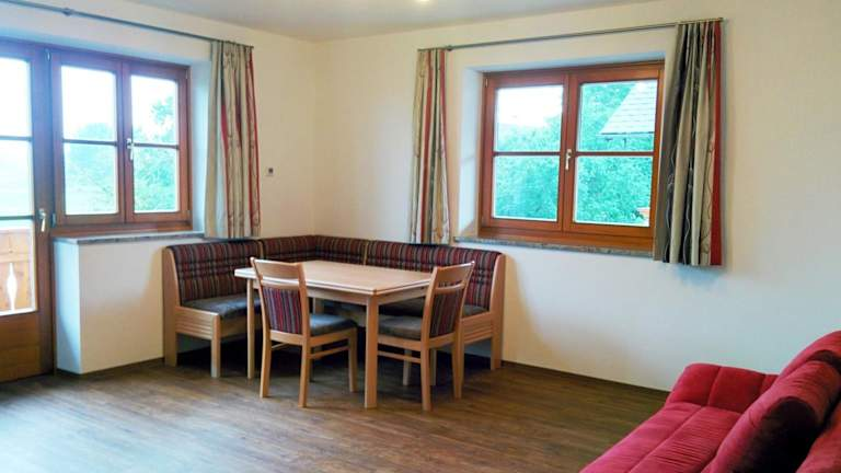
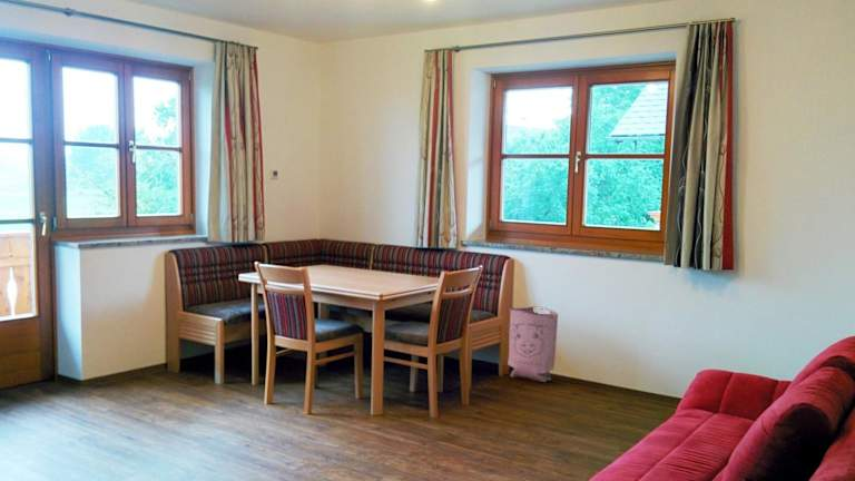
+ bag [507,305,559,383]
